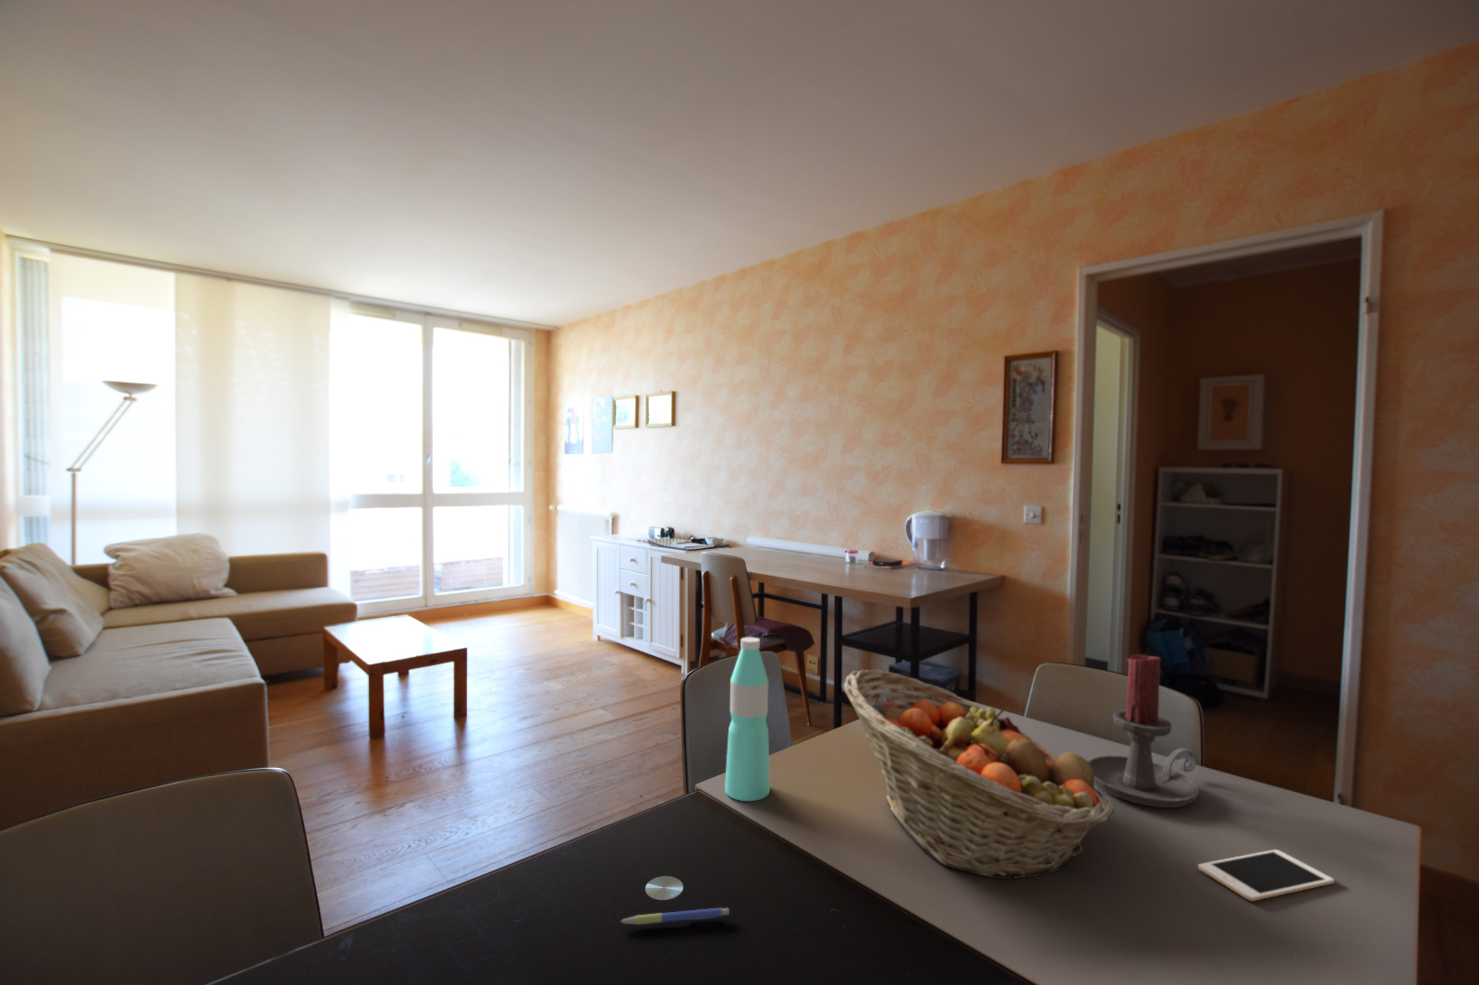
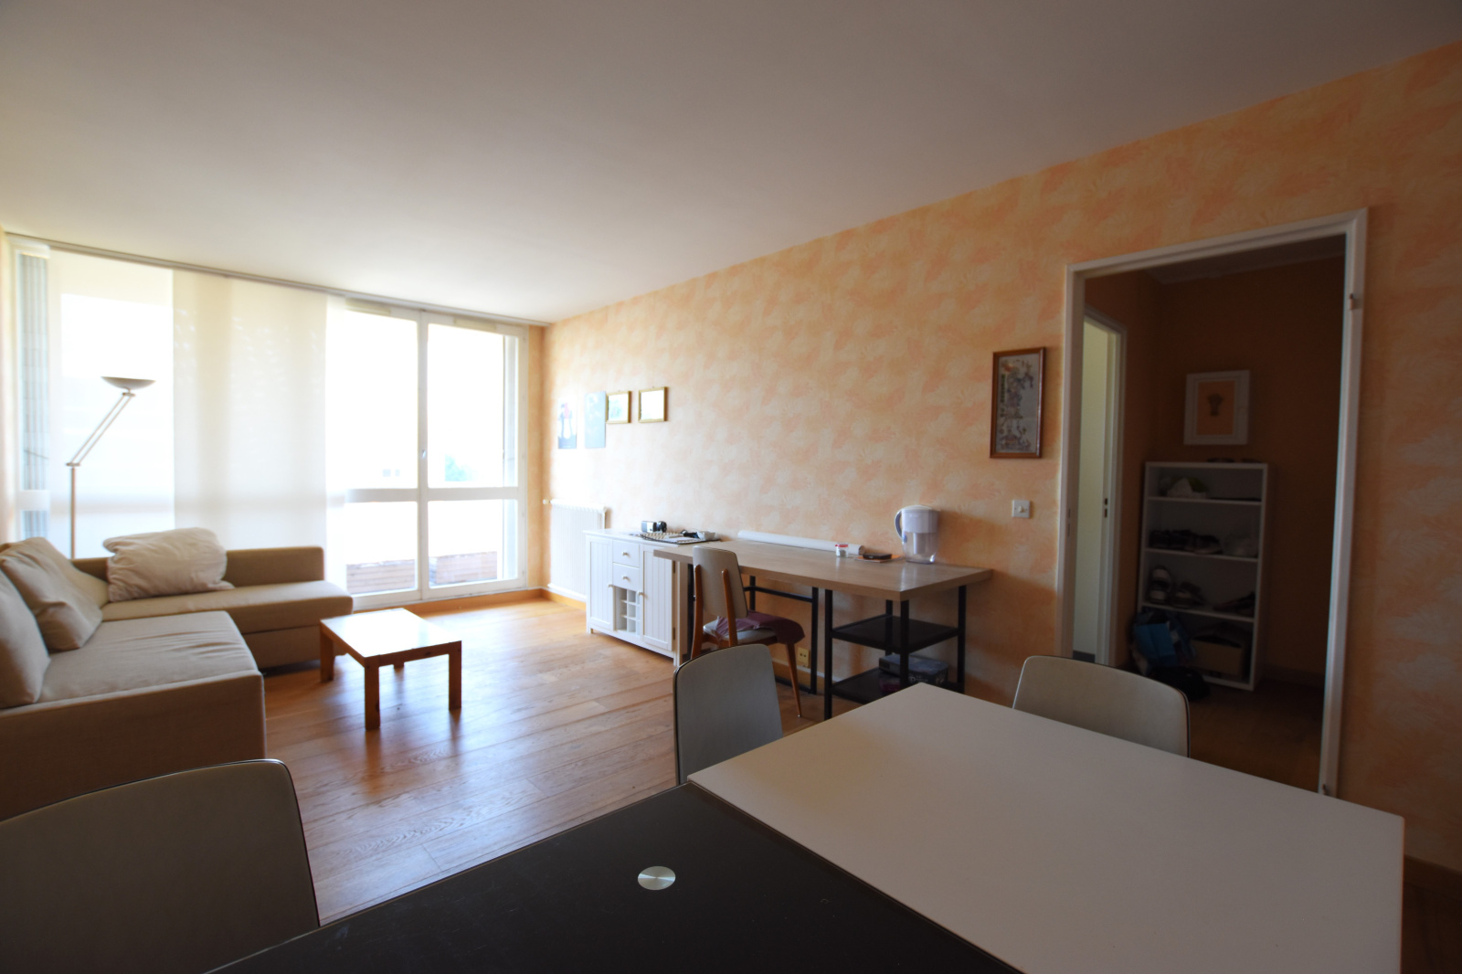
- cell phone [1197,849,1335,901]
- pen [619,907,730,926]
- candle holder [1088,653,1200,808]
- water bottle [724,637,771,803]
- fruit basket [842,669,1116,879]
